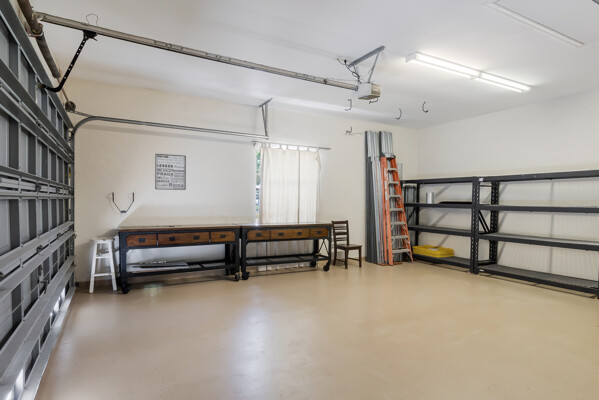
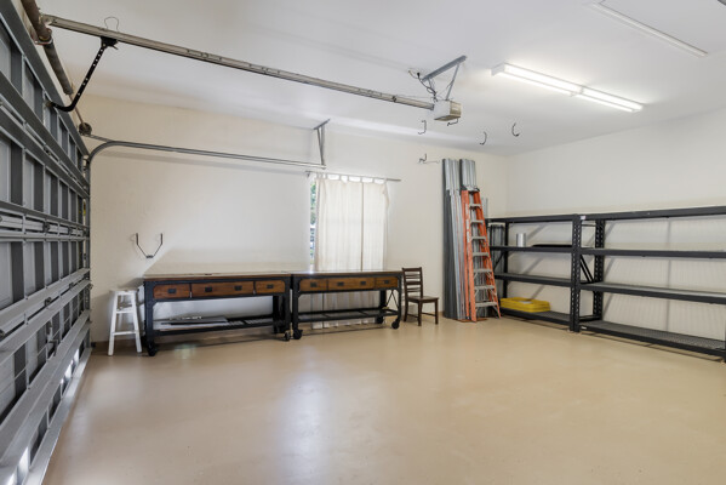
- wall art [154,153,187,191]
